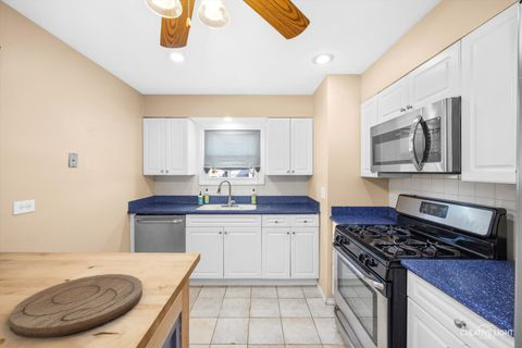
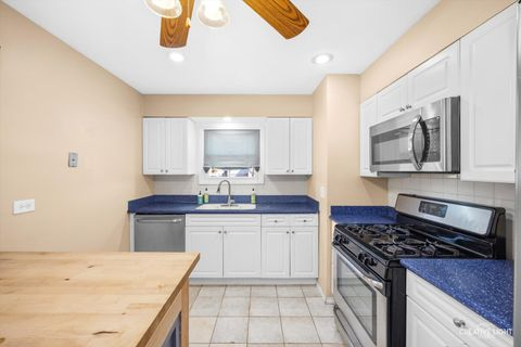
- cutting board [9,273,144,339]
